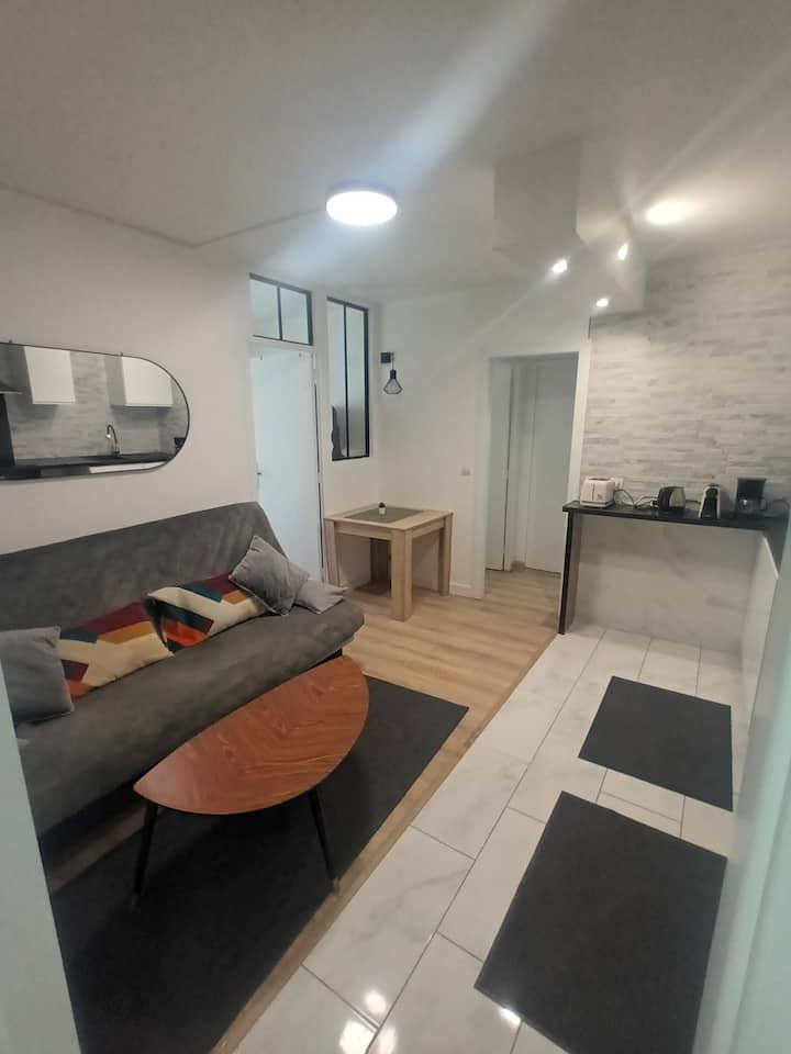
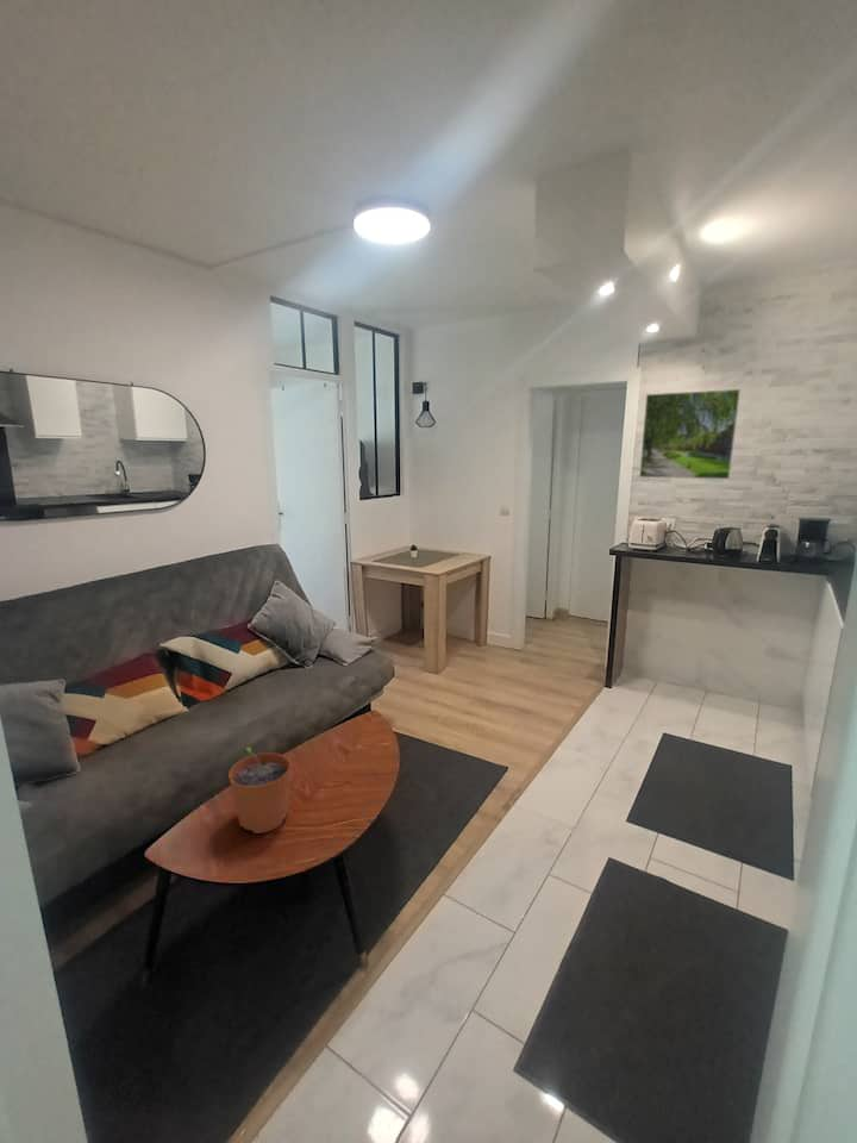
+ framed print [638,388,742,480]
+ plant pot [227,747,292,835]
